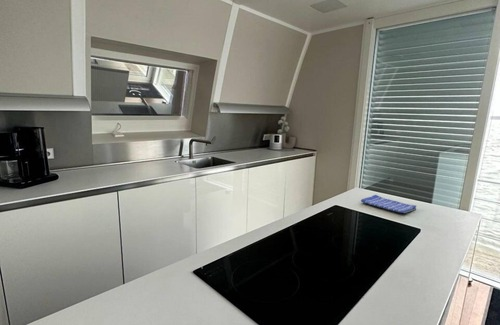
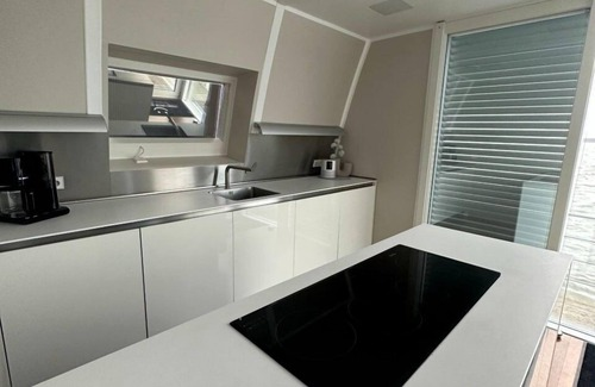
- dish towel [360,194,417,214]
